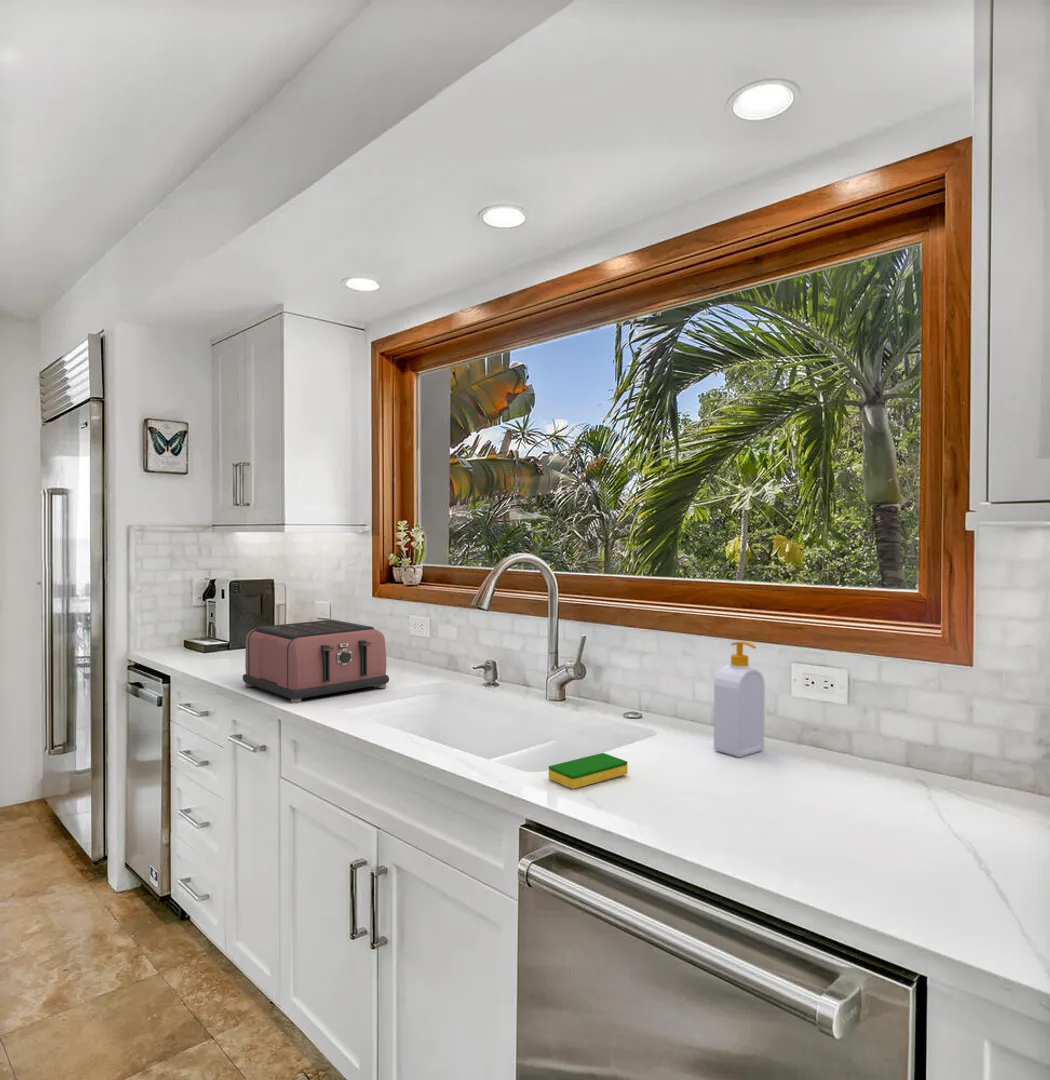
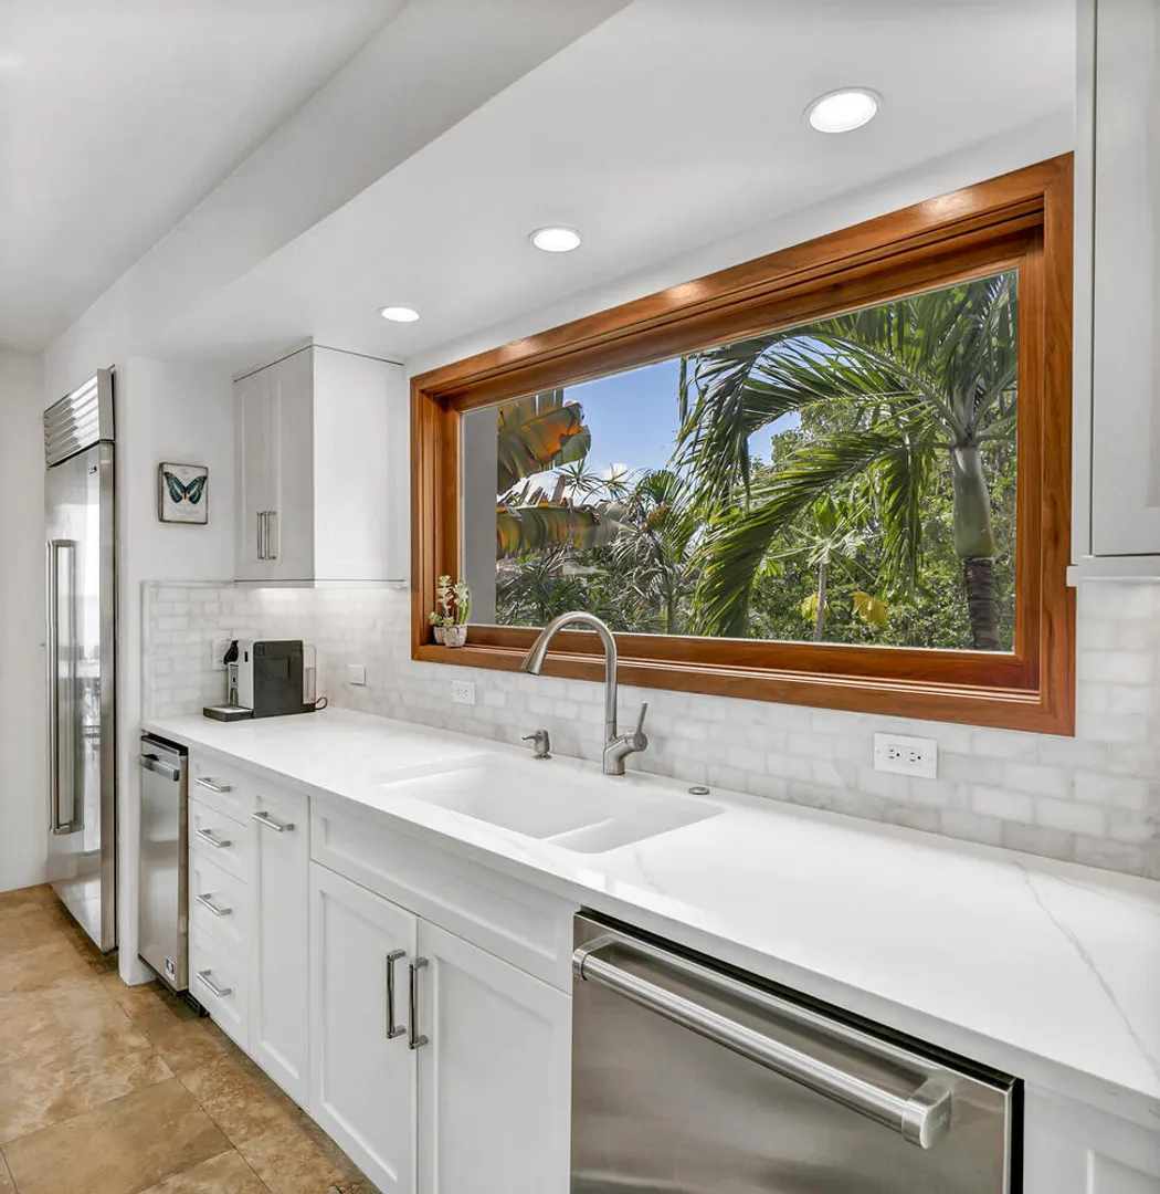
- soap bottle [713,640,766,758]
- dish sponge [548,752,628,790]
- toaster [242,619,390,704]
